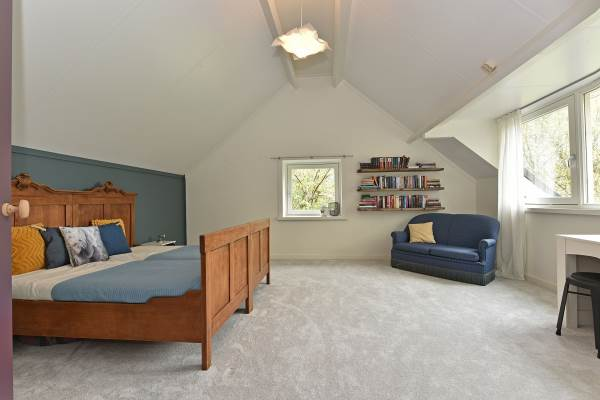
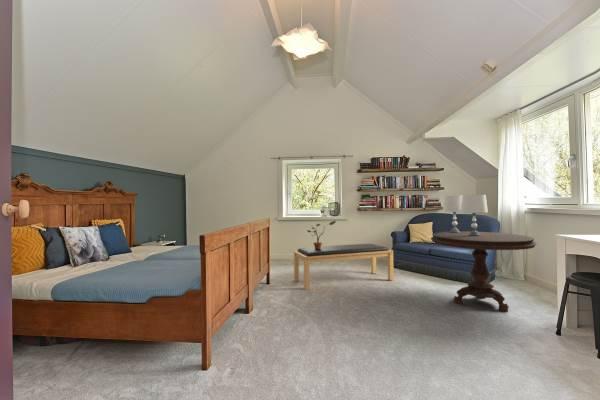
+ potted plant [306,220,337,249]
+ bench [293,243,395,291]
+ side table [430,230,537,312]
+ table lamp [442,194,489,236]
